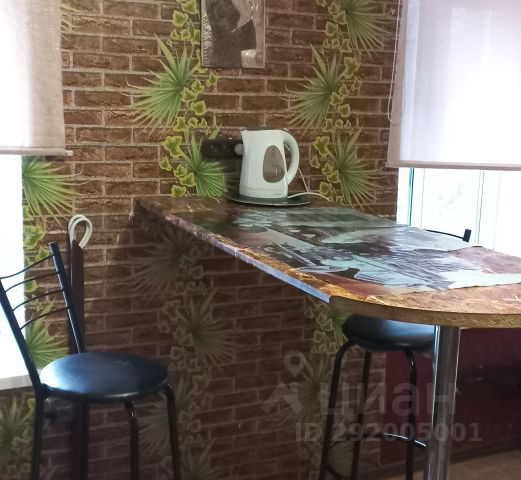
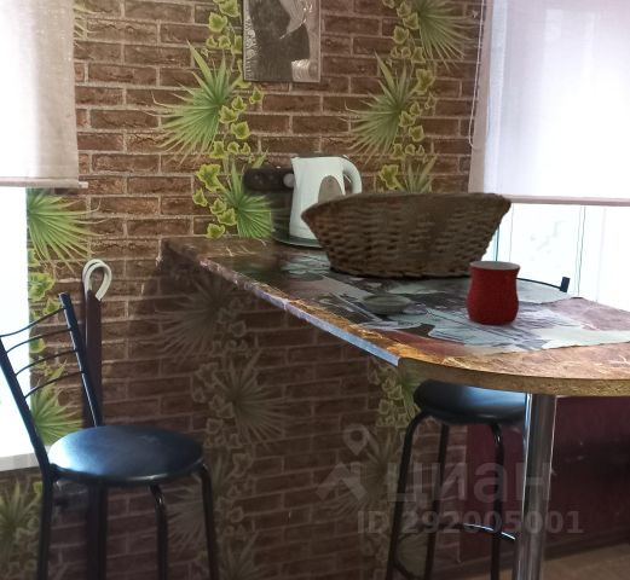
+ fruit basket [299,190,514,280]
+ saucer [358,294,412,315]
+ mug [466,260,522,326]
